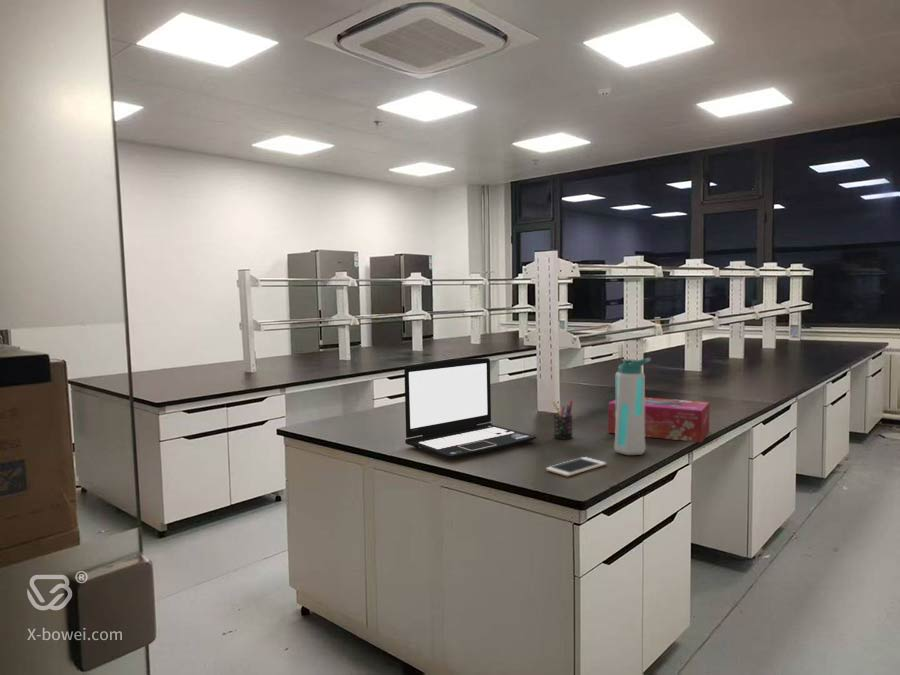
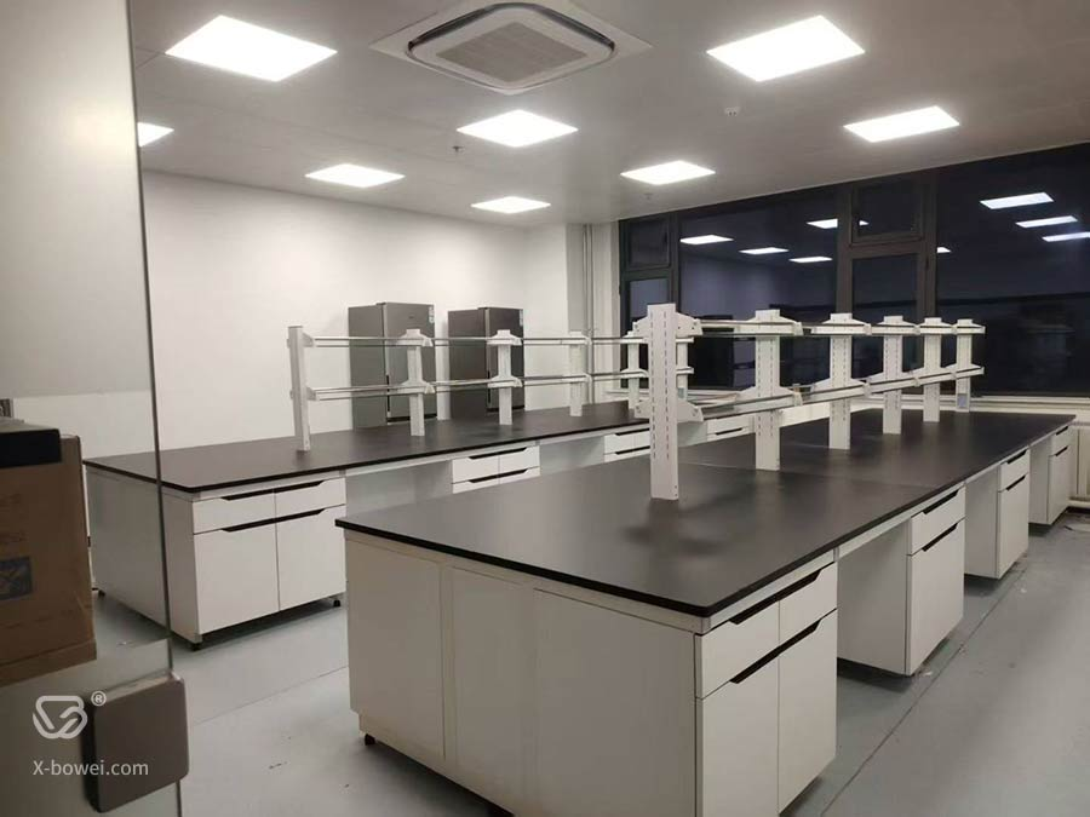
- tissue box [607,397,710,443]
- laptop [403,357,538,460]
- water bottle [613,357,652,456]
- pen holder [552,399,574,440]
- cell phone [545,456,607,477]
